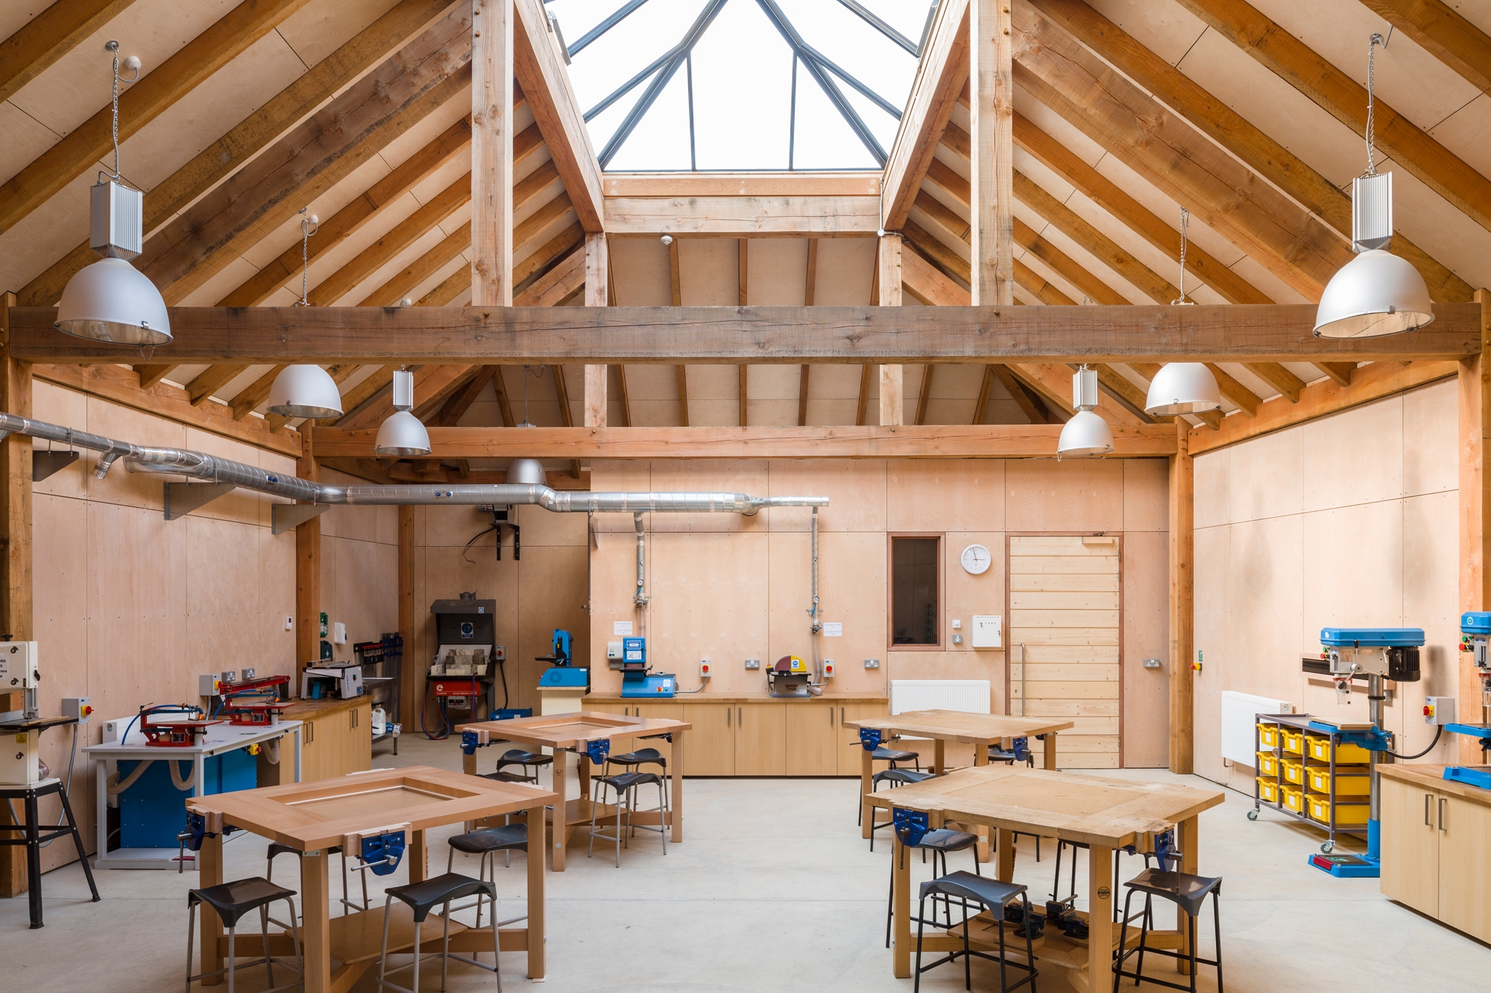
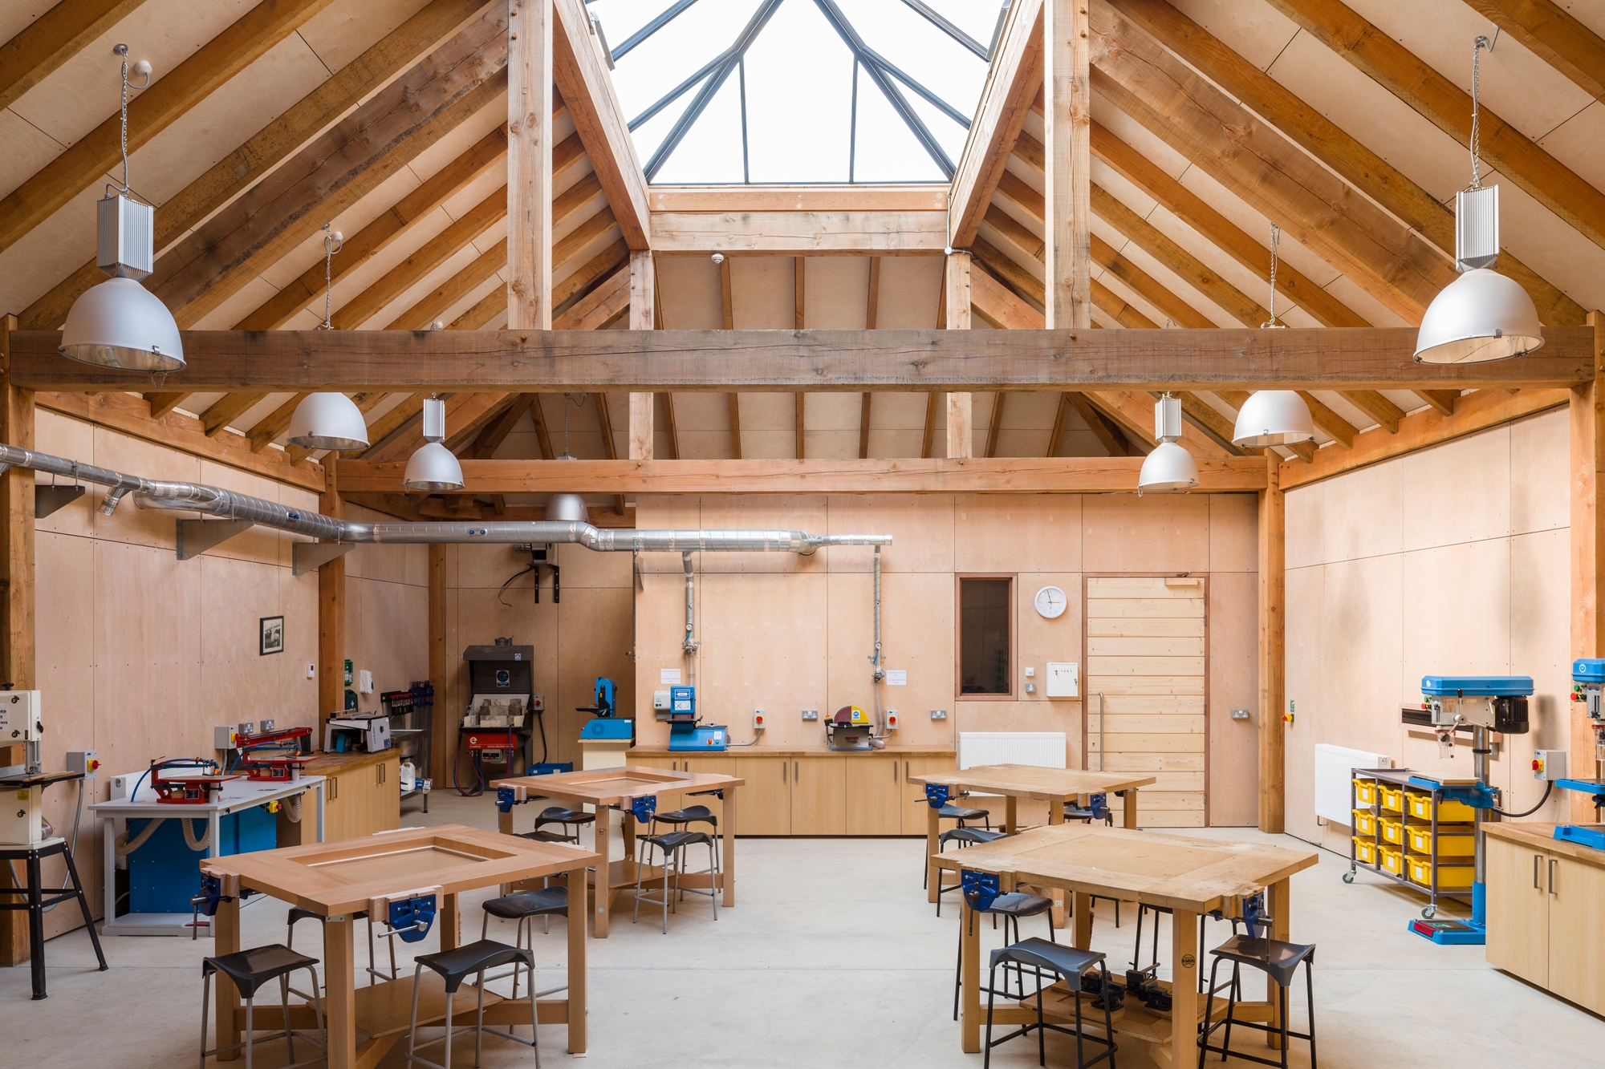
+ picture frame [259,616,285,657]
